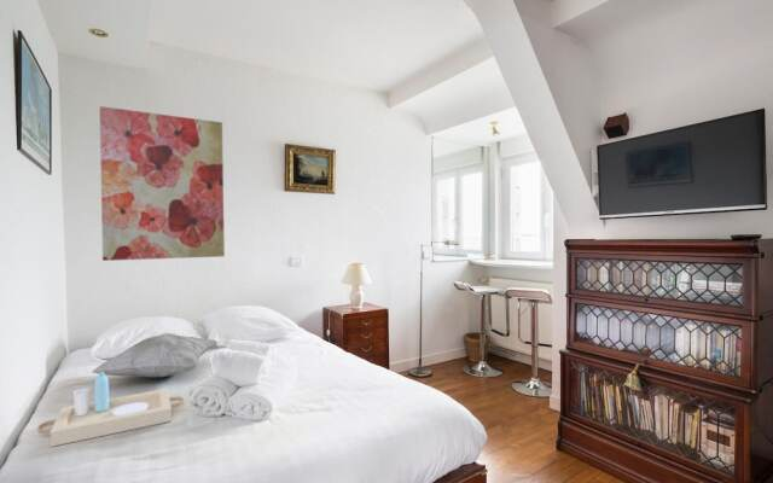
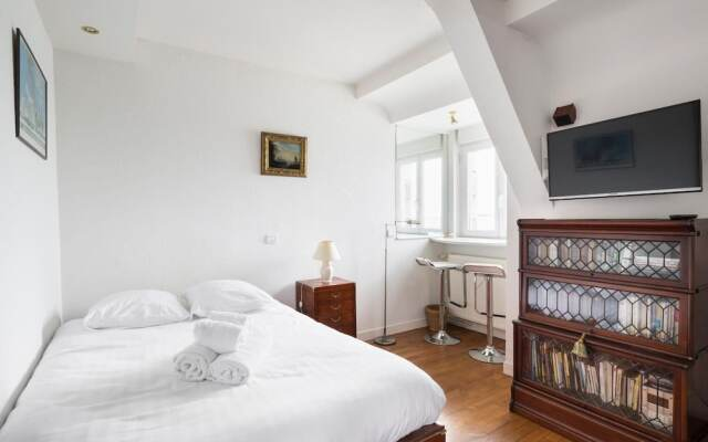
- decorative pillow [92,332,219,379]
- wall art [99,105,226,262]
- serving tray [36,372,185,448]
